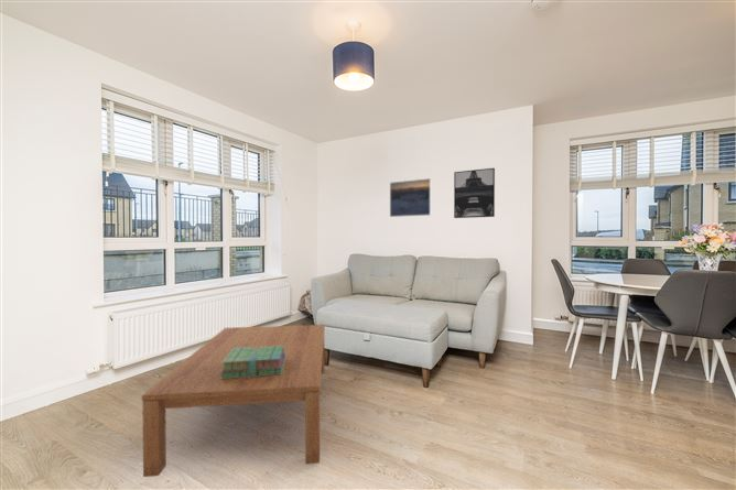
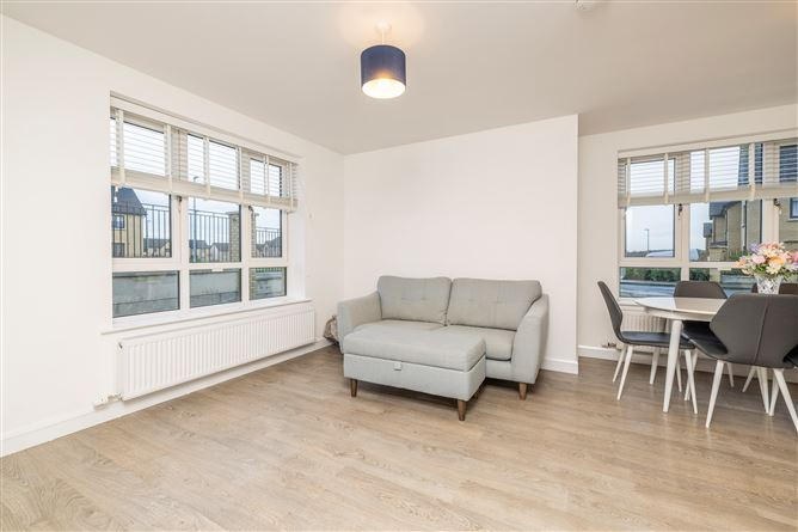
- wall art [453,167,496,219]
- coffee table [141,324,326,478]
- stack of books [220,346,285,379]
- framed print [389,177,432,218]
